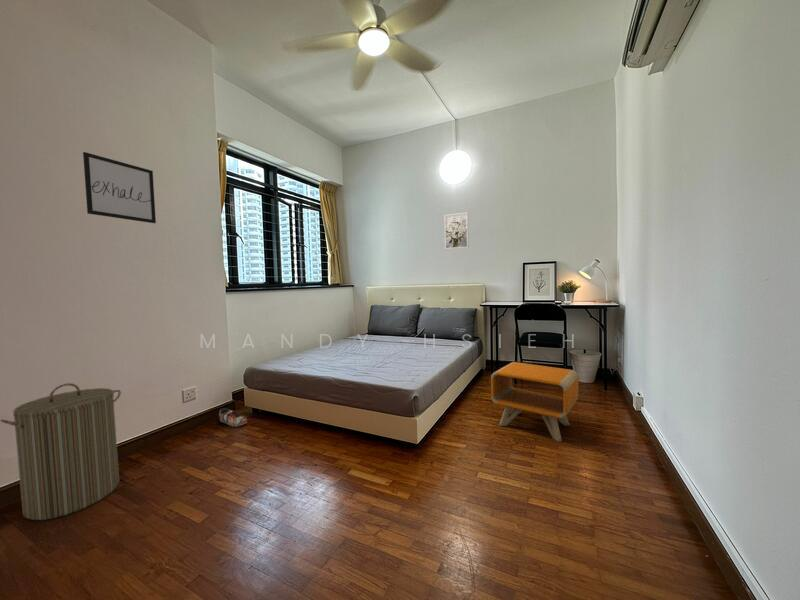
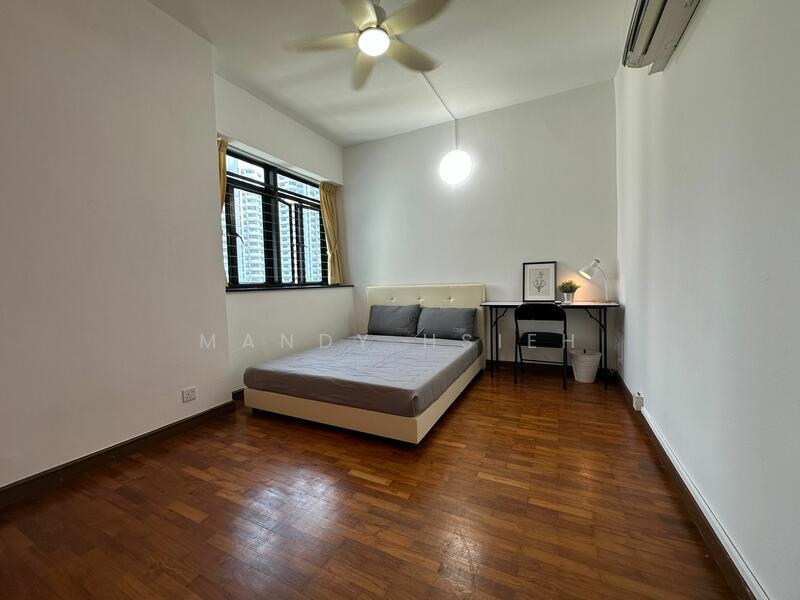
- shoe [218,408,248,428]
- nightstand [490,361,579,443]
- laundry hamper [0,382,122,521]
- wall art [82,151,157,224]
- wall art [443,211,469,250]
